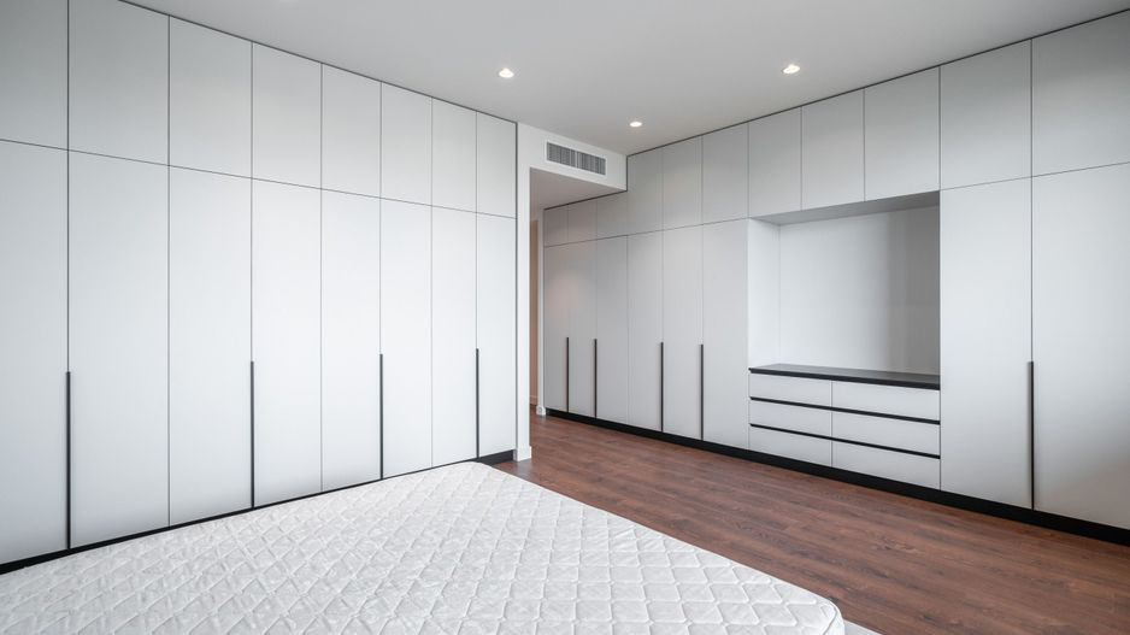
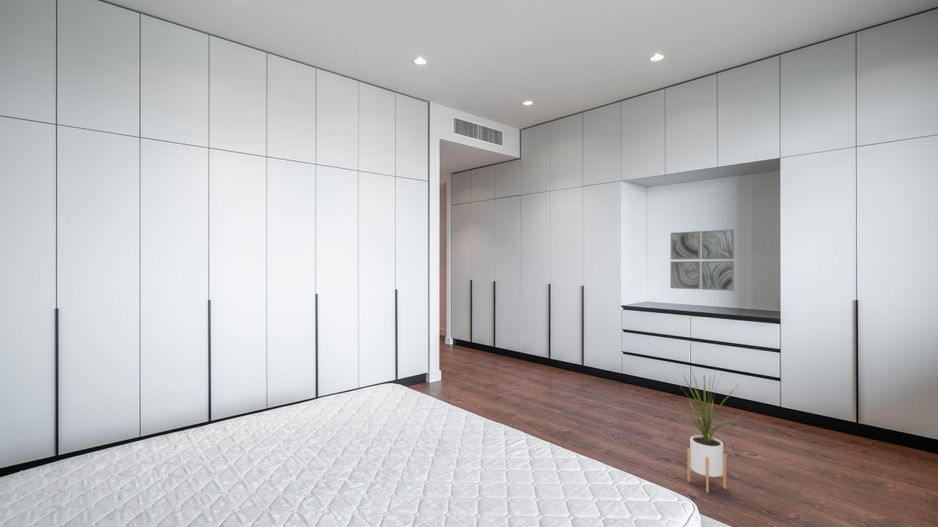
+ wall art [670,228,735,292]
+ house plant [674,368,743,494]
